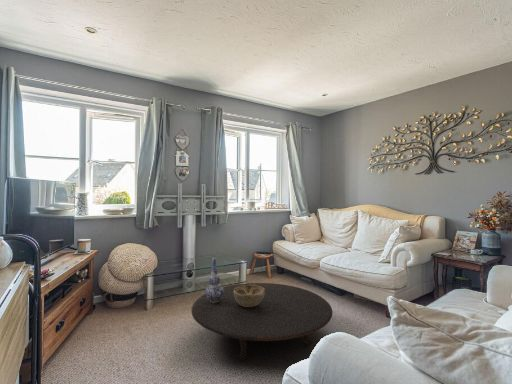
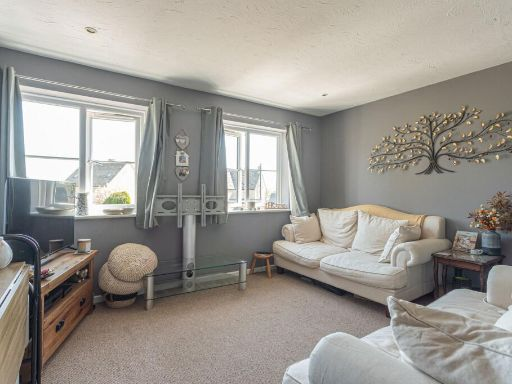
- decorative bowl [234,285,265,307]
- table [190,282,334,362]
- vase [205,257,224,303]
